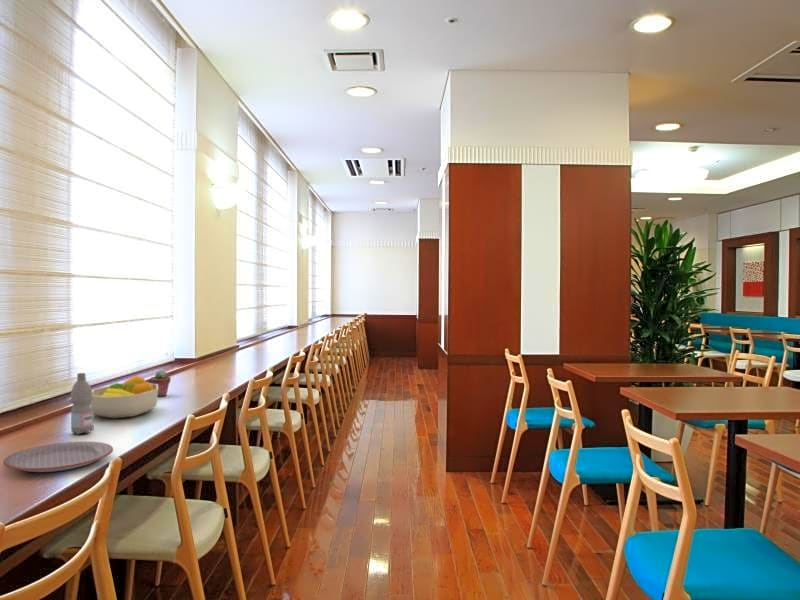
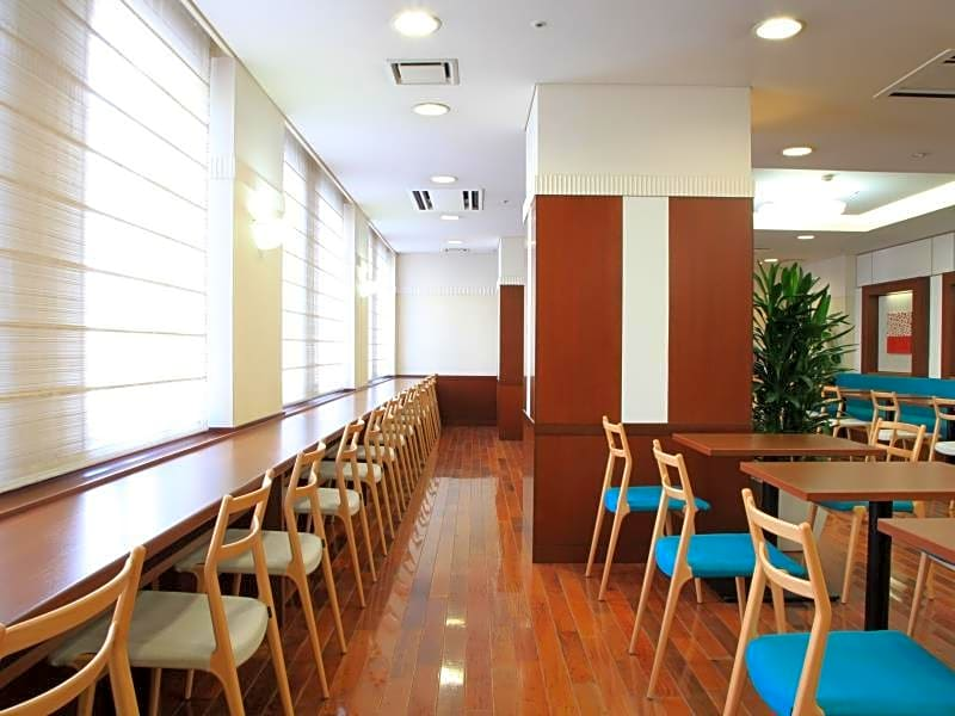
- water bottle [70,372,95,435]
- potted succulent [149,370,172,397]
- plate [2,441,114,473]
- fruit bowl [90,374,158,419]
